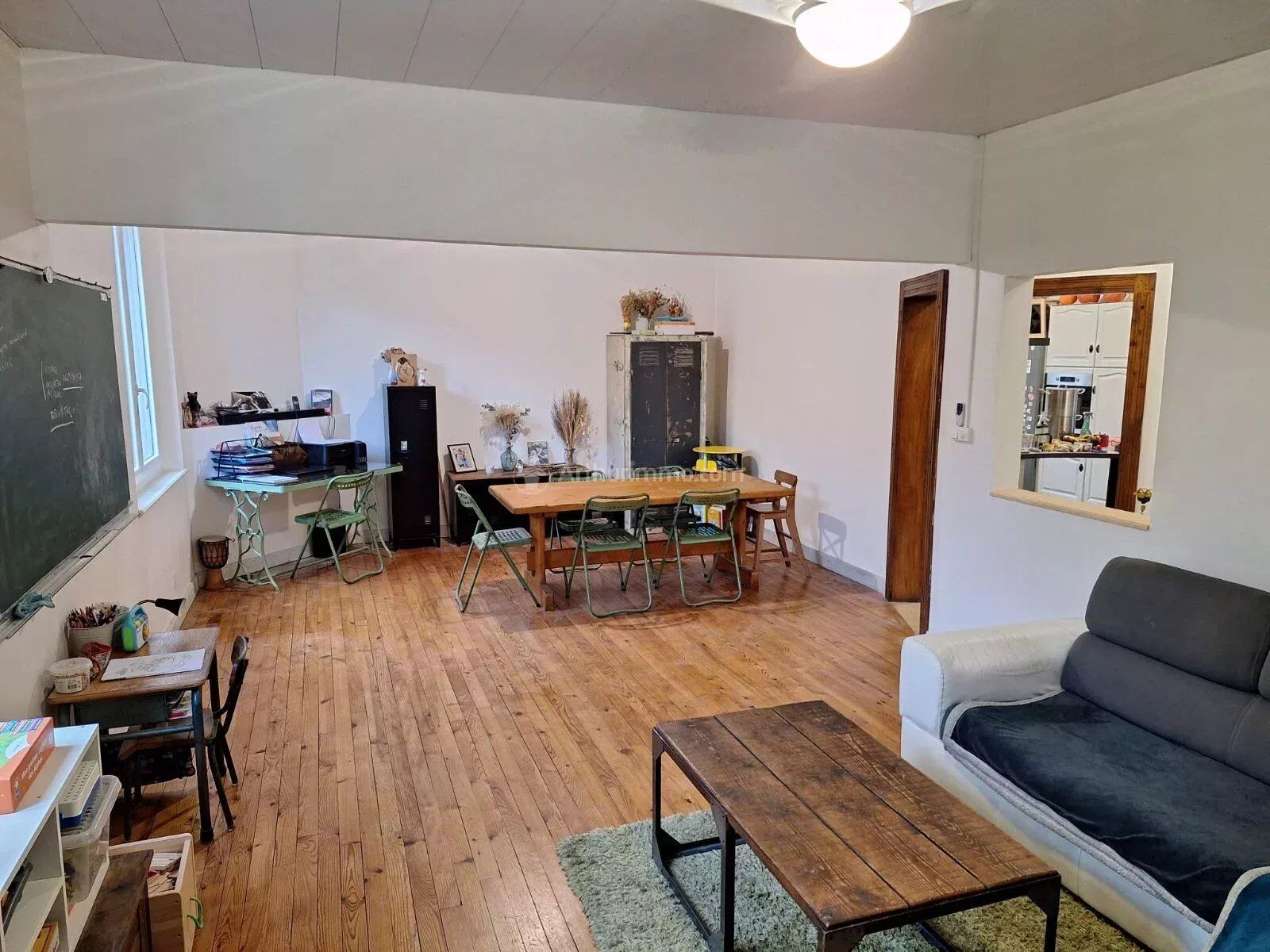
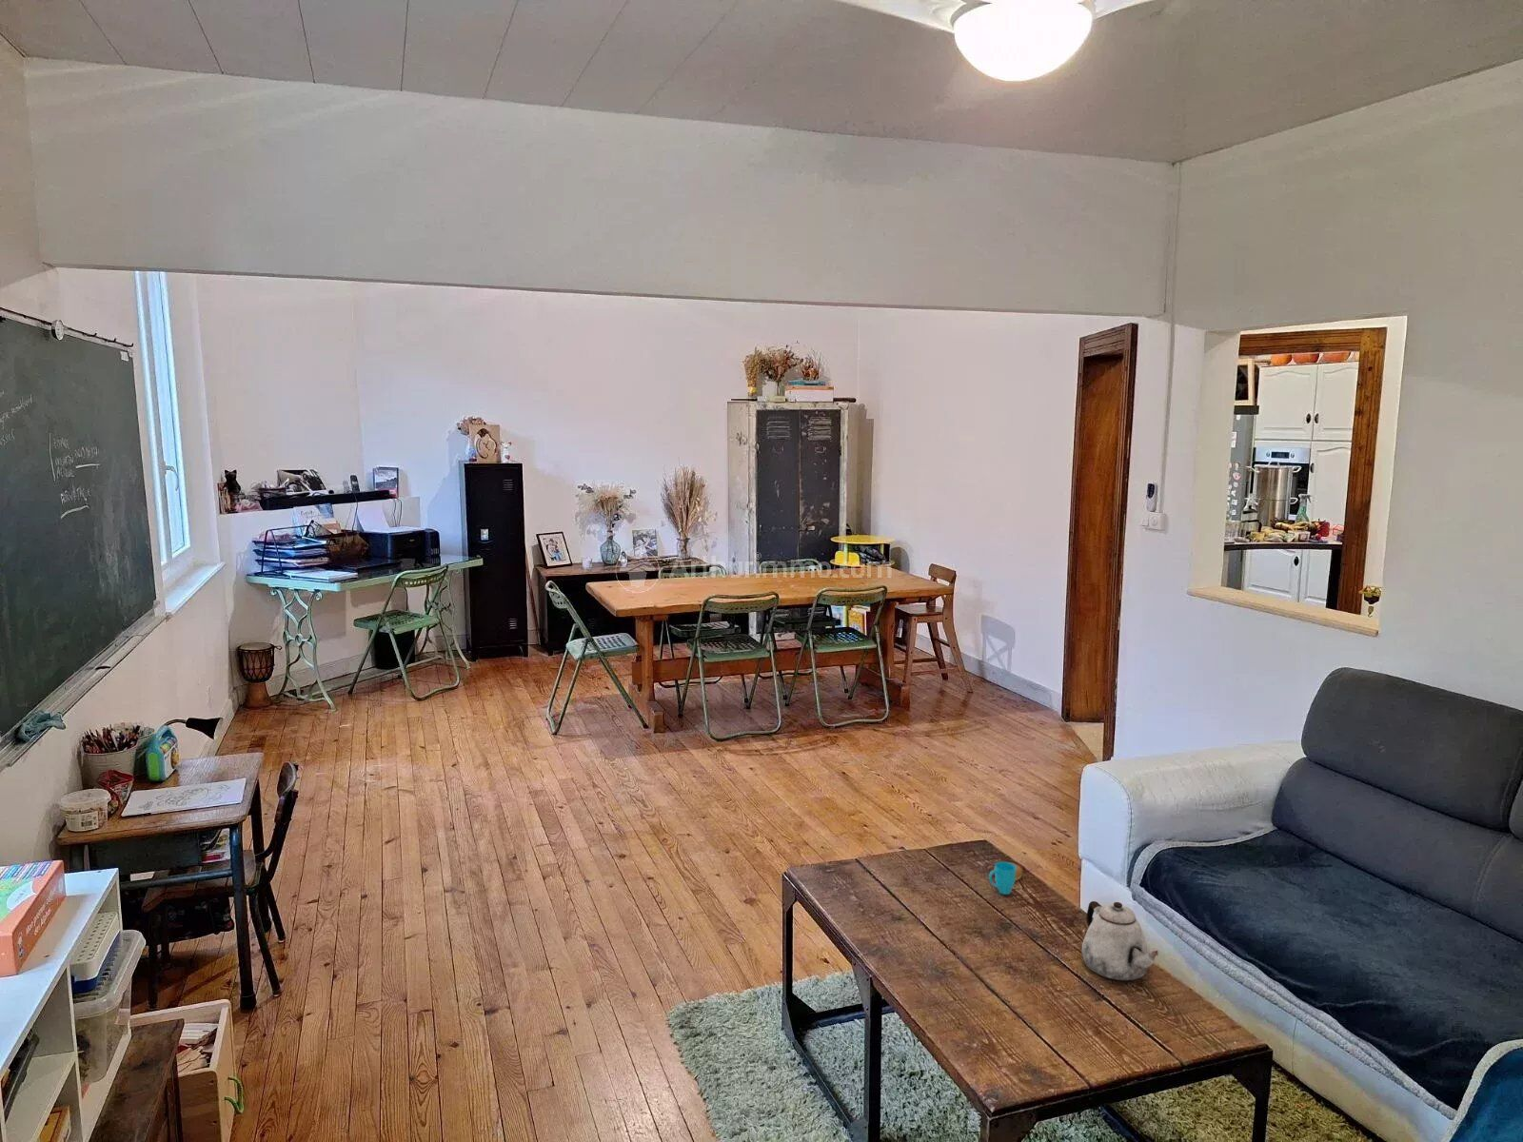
+ teapot [1082,900,1160,982]
+ cup [988,861,1023,896]
